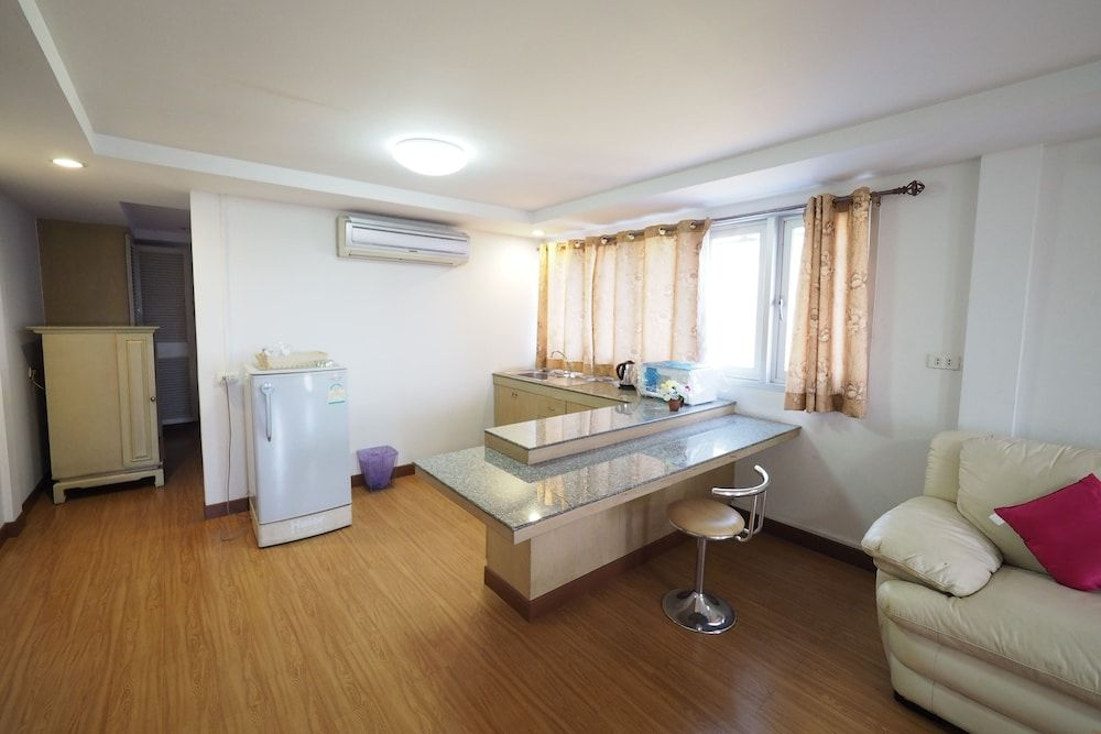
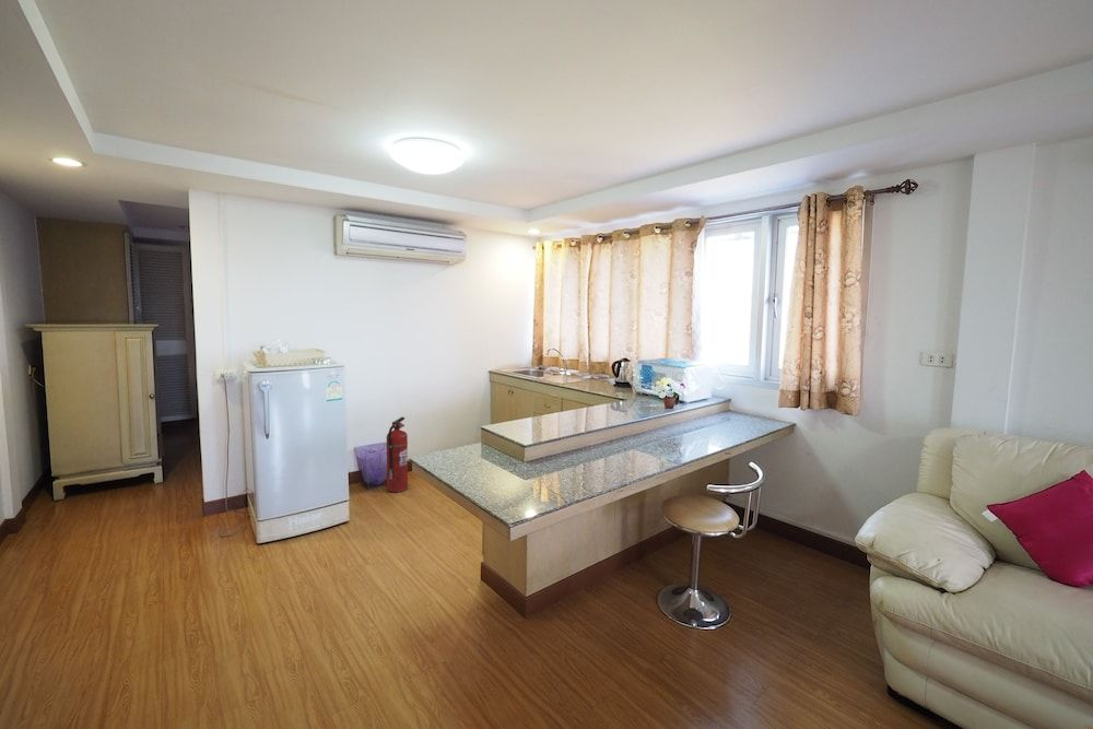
+ fire extinguisher [385,416,409,493]
